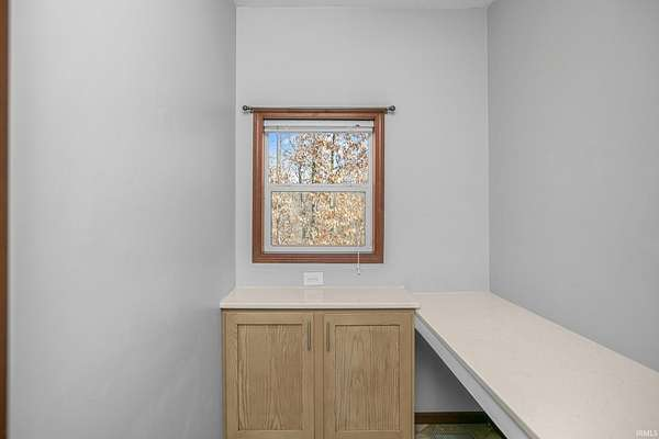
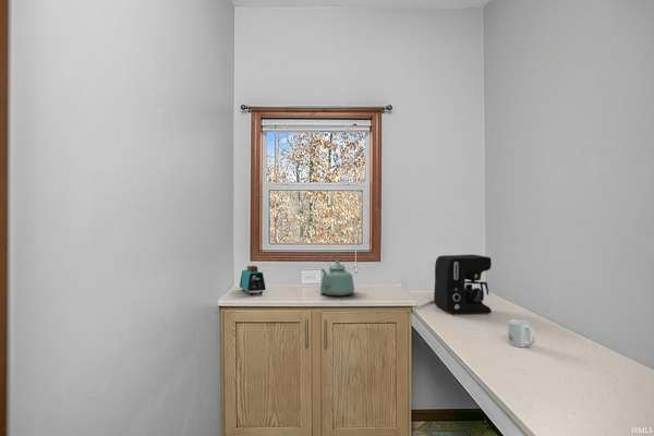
+ toaster [239,265,267,296]
+ coffee maker [433,254,493,315]
+ mug [507,318,536,348]
+ kettle [319,252,355,296]
